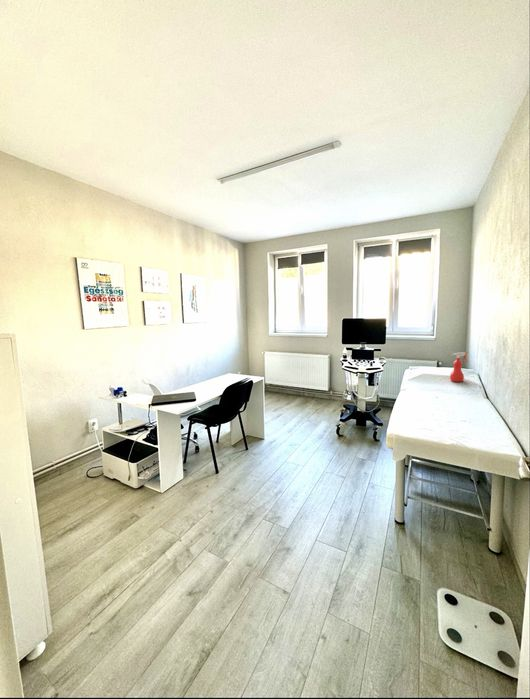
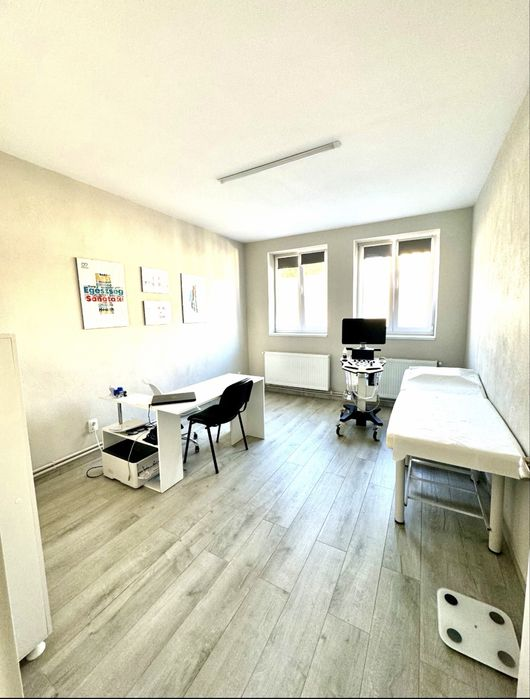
- spray bottle [449,351,469,383]
